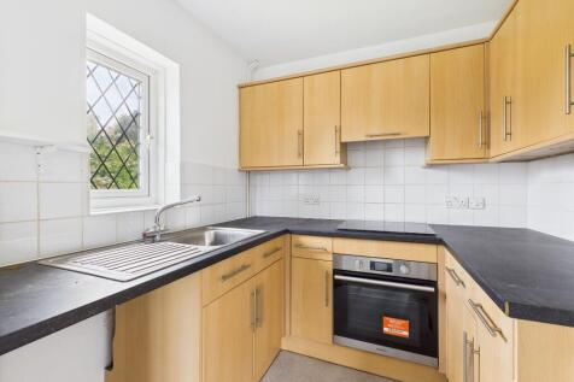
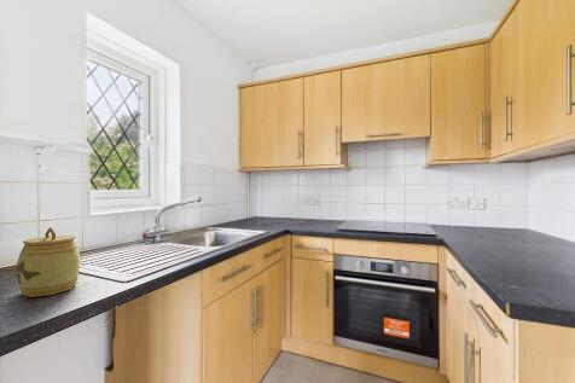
+ jar [16,226,81,298]
